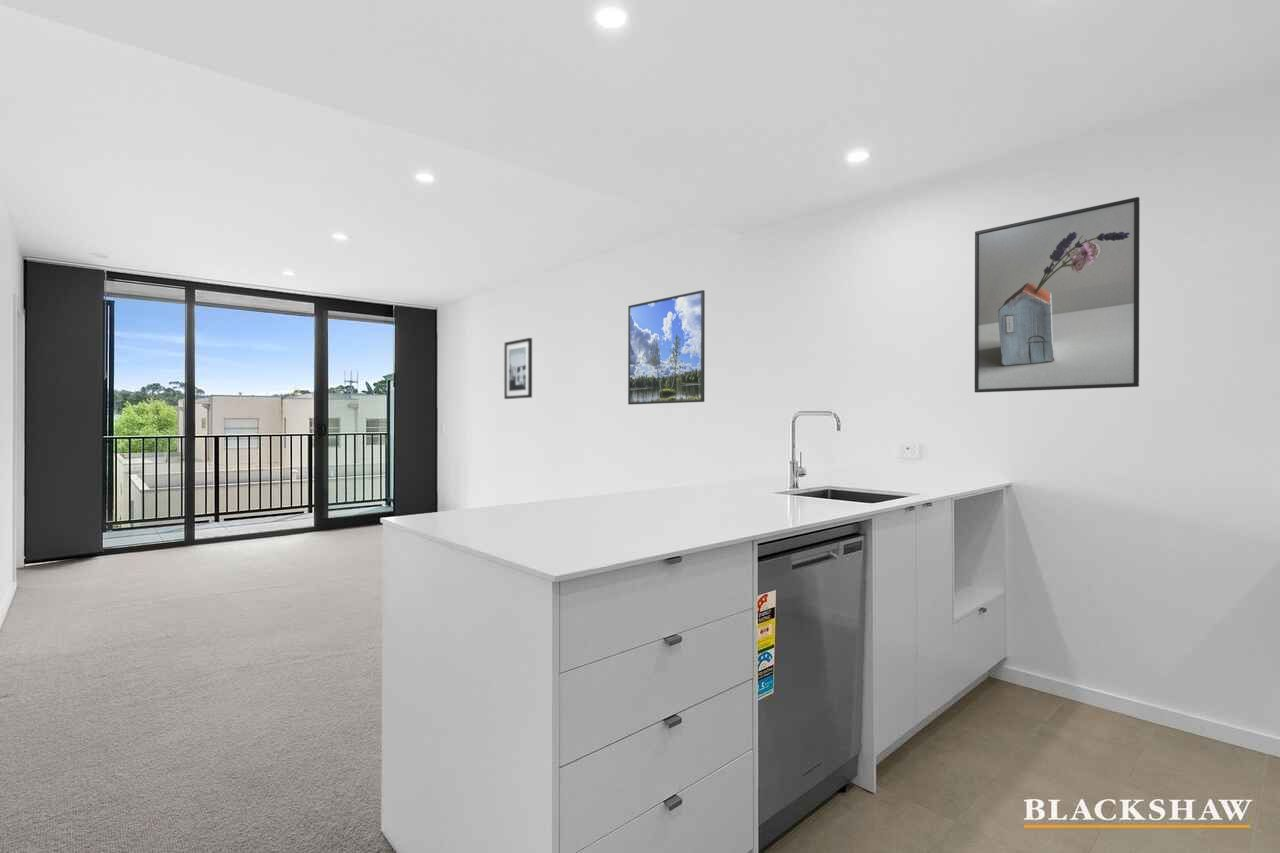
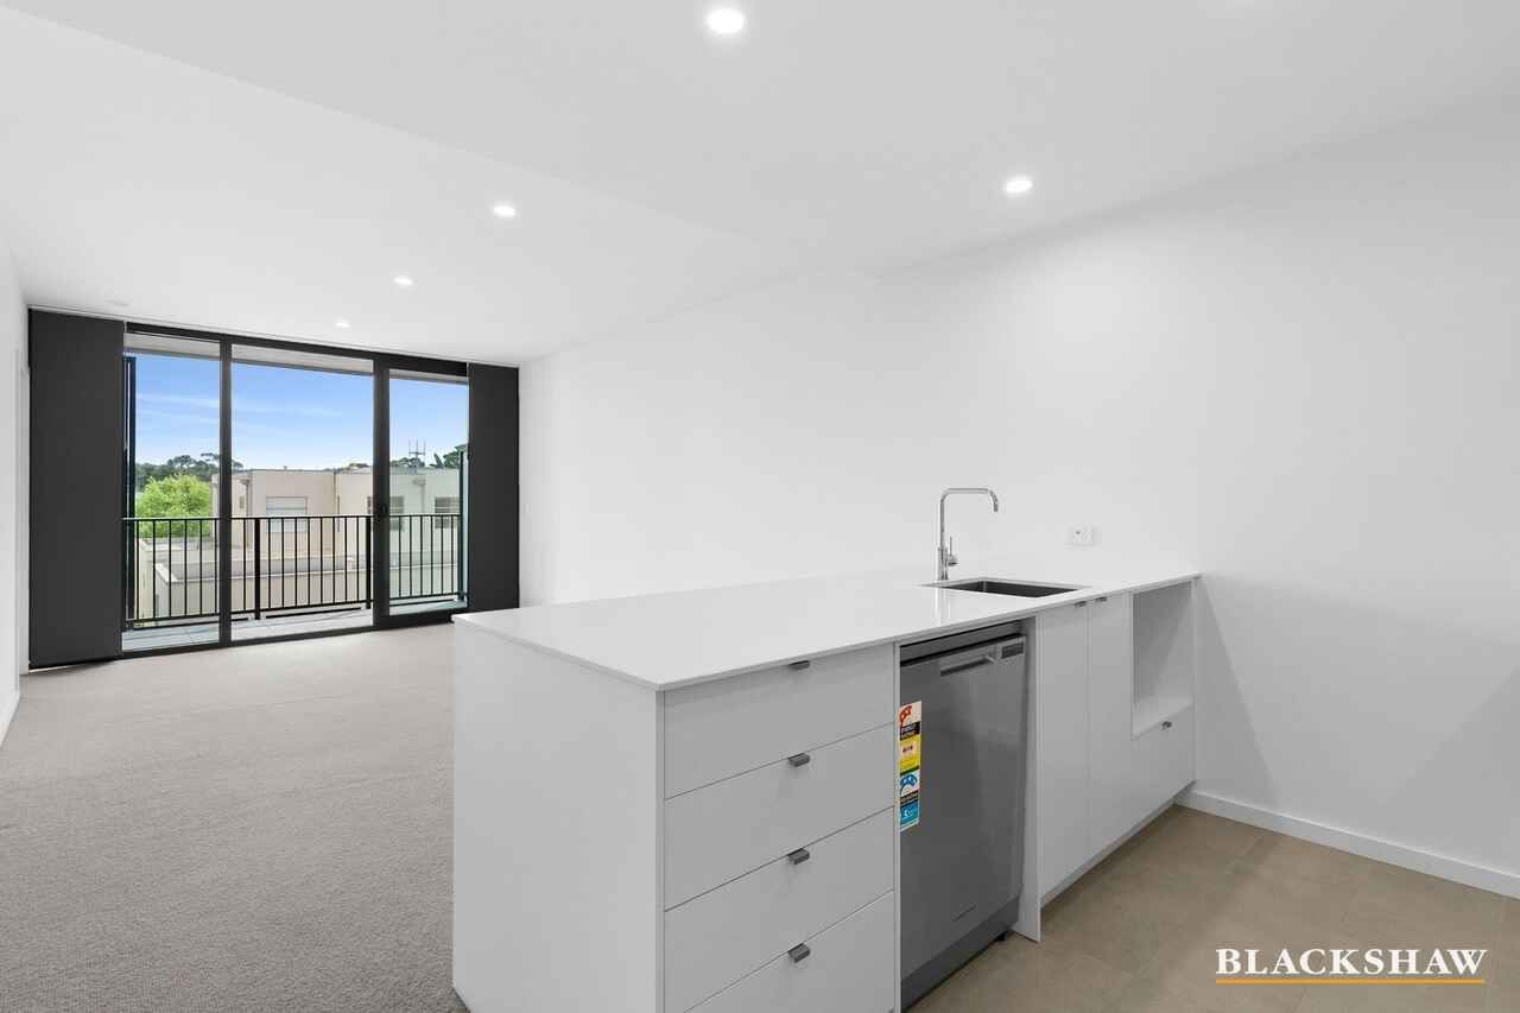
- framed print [627,289,706,406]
- wall art [503,337,533,400]
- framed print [974,196,1141,394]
